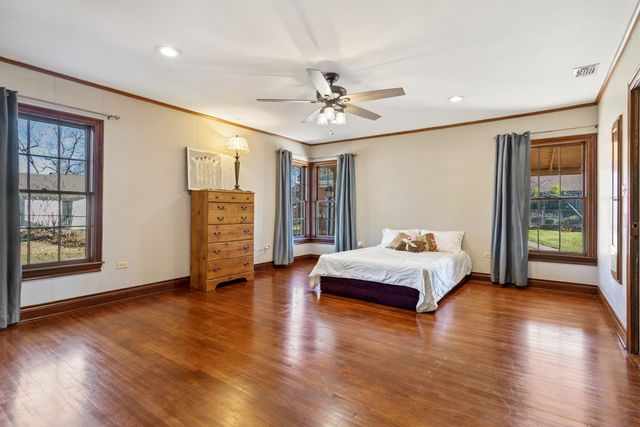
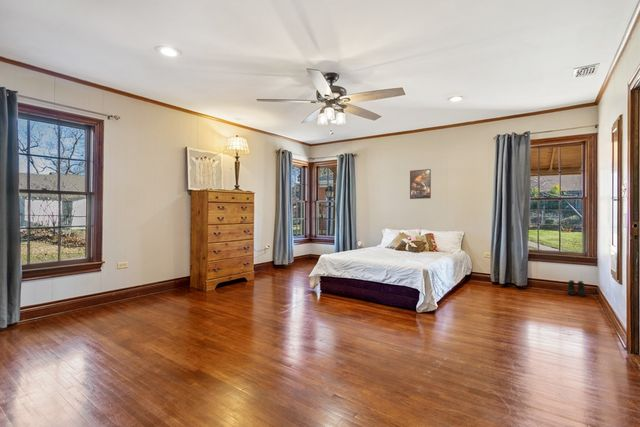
+ boots [566,279,587,297]
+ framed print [409,168,432,200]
